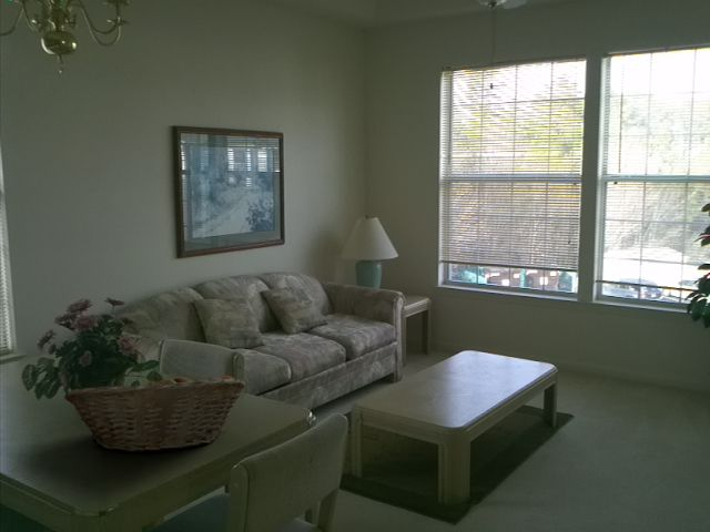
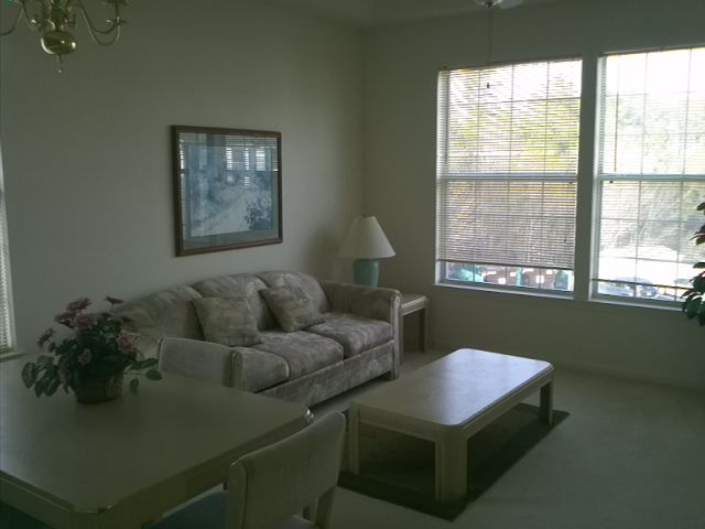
- fruit basket [63,370,246,453]
